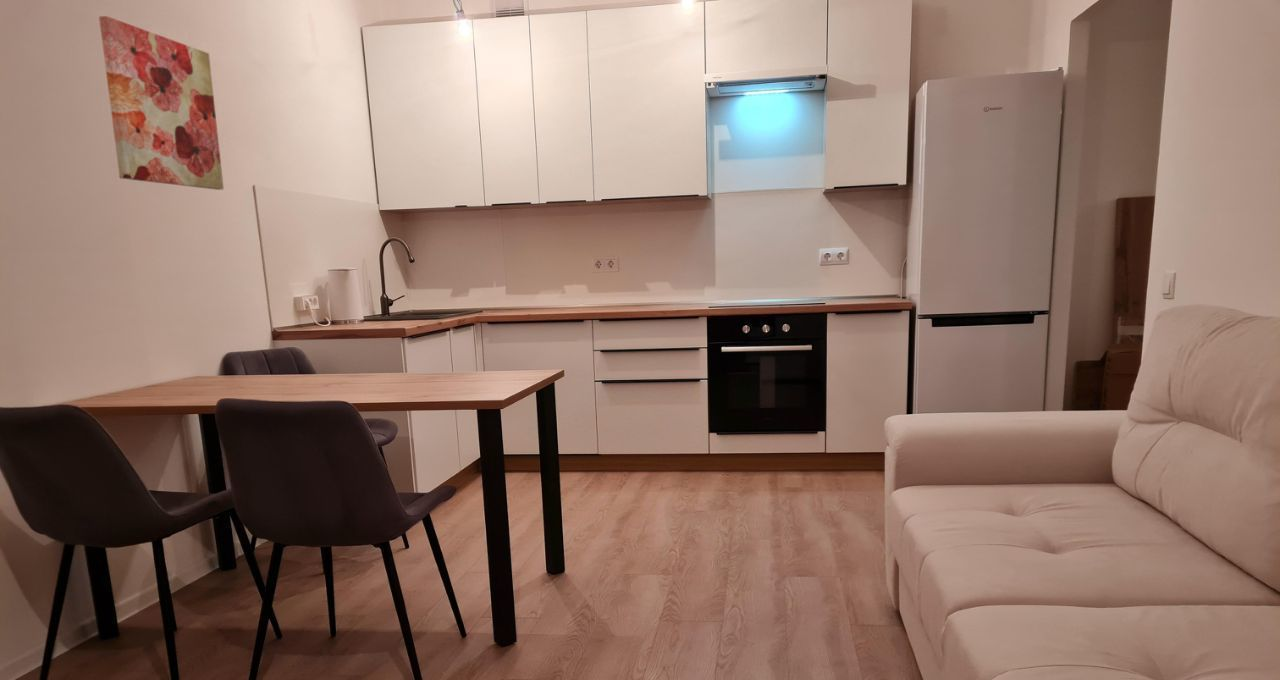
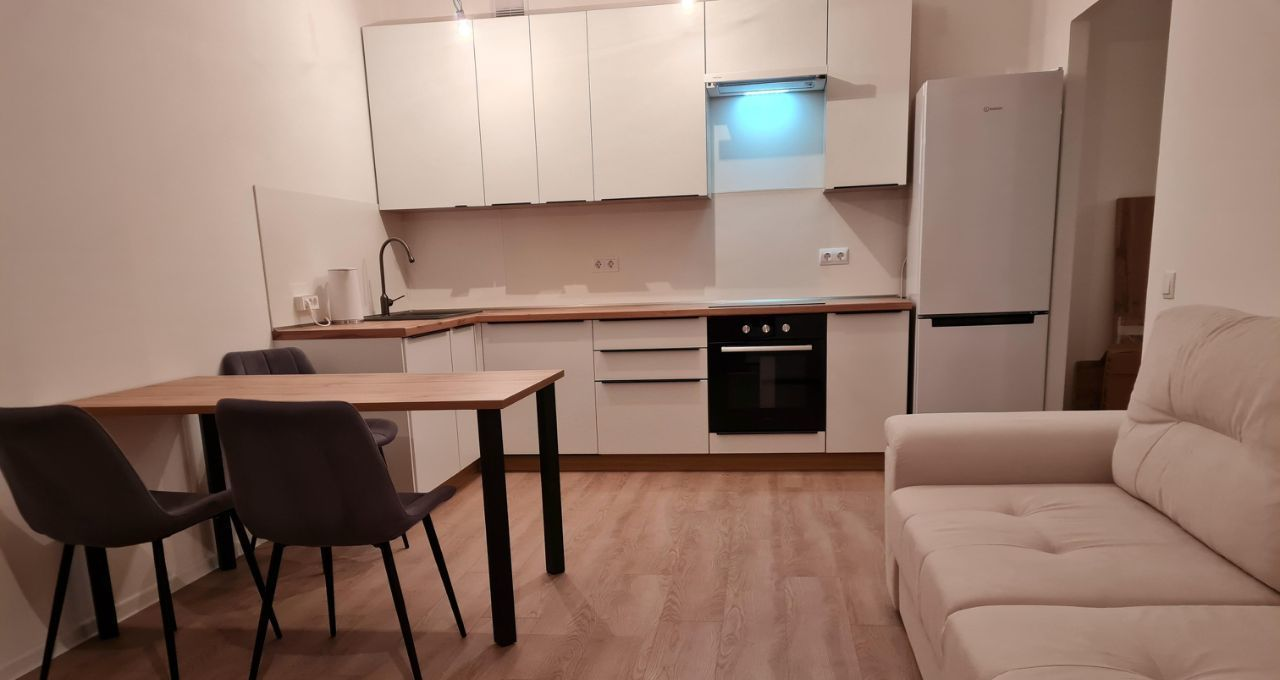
- wall art [98,15,225,191]
